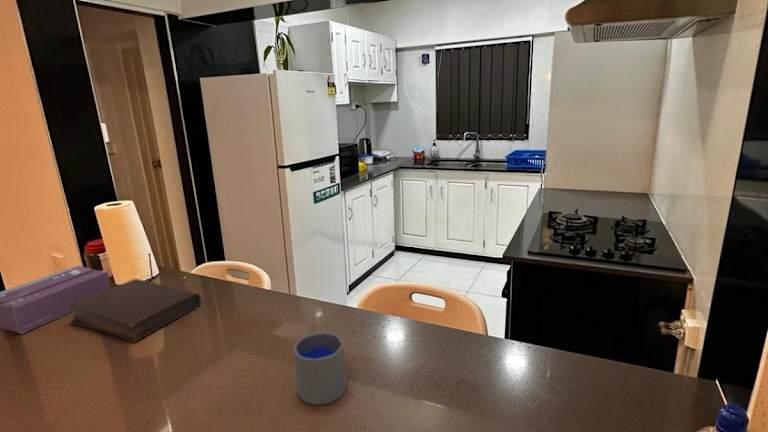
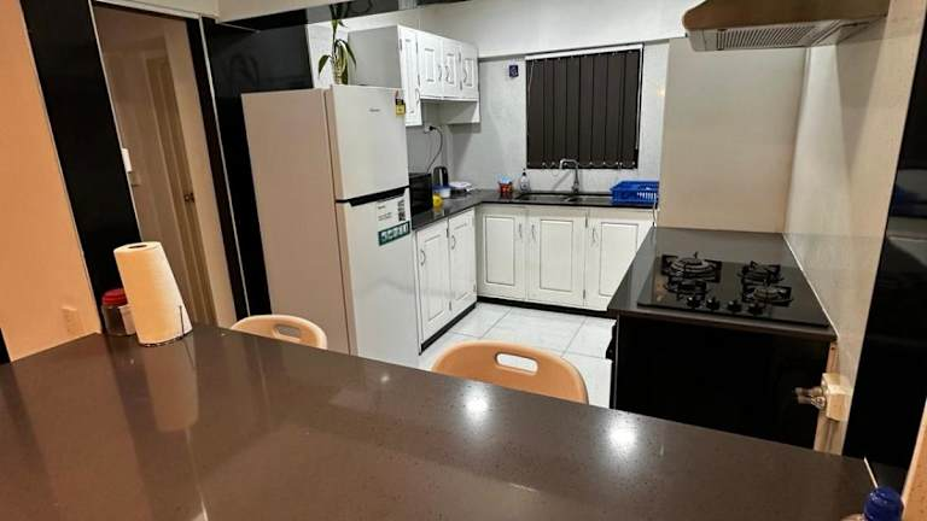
- cup [293,332,347,406]
- book [67,278,202,343]
- tissue box [0,264,112,335]
